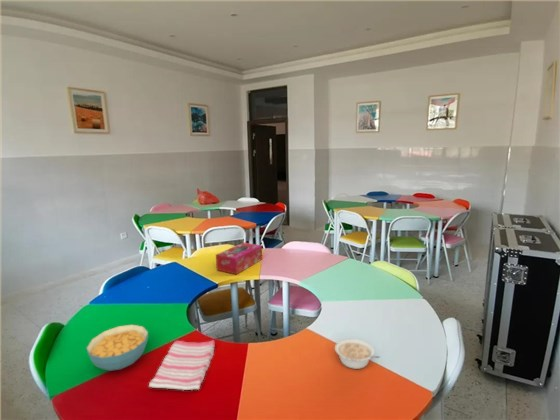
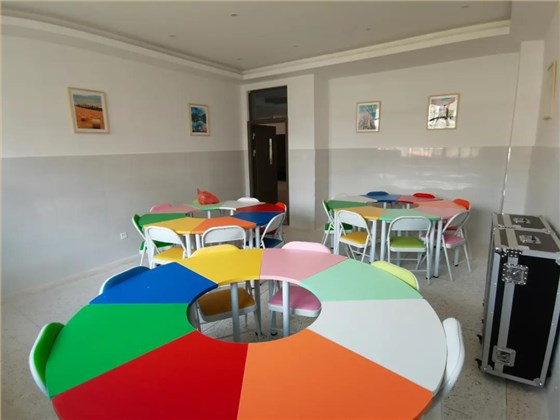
- cereal bowl [85,324,149,372]
- tissue box [215,241,263,276]
- dish towel [148,340,216,391]
- legume [334,338,381,370]
